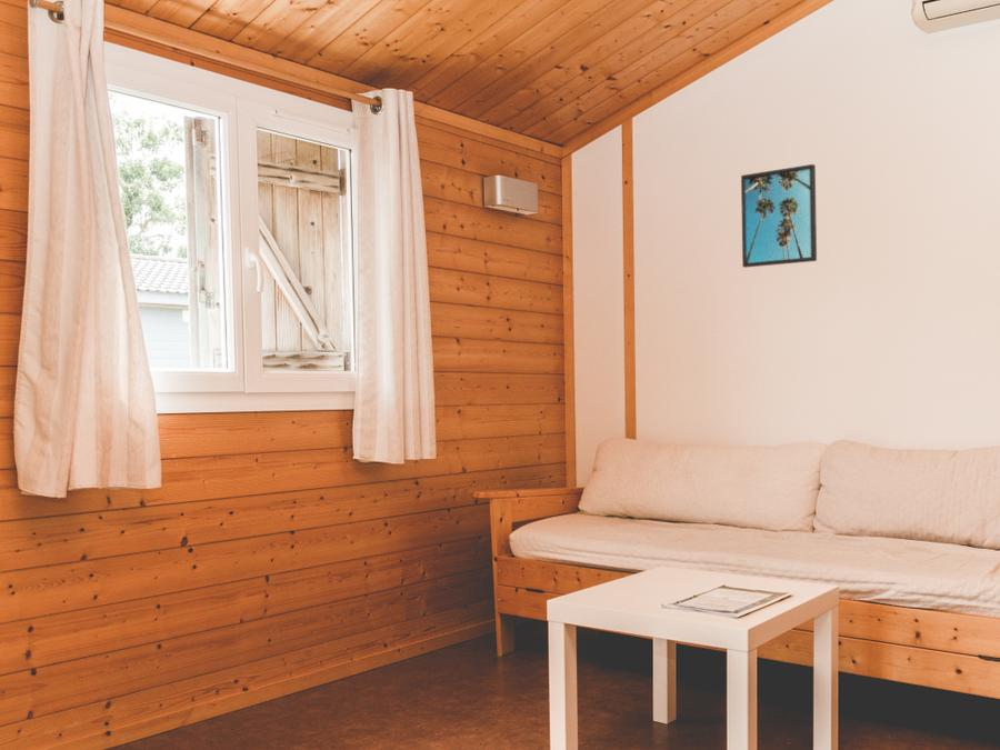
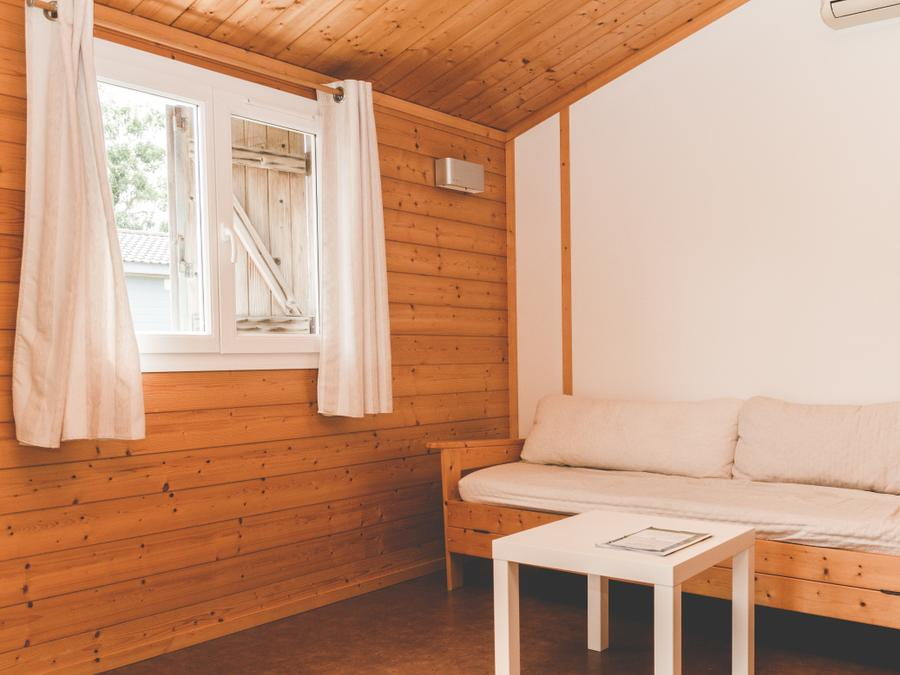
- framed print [740,163,818,269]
